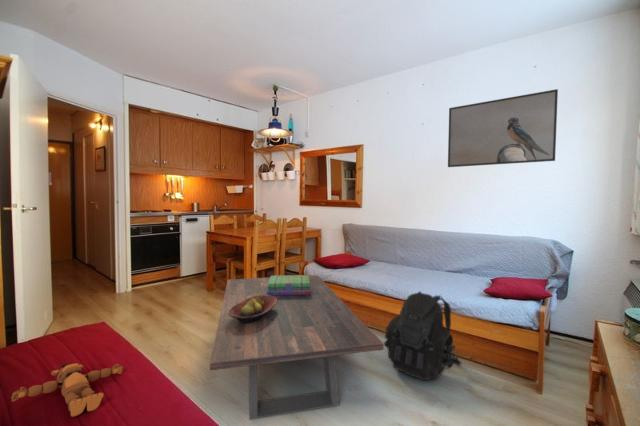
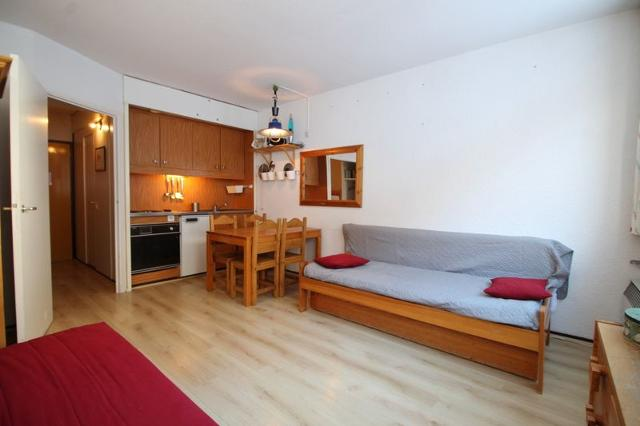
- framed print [447,88,559,168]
- coffee table [209,274,385,421]
- fruit bowl [228,295,277,324]
- teddy bear [10,362,124,417]
- backpack [383,290,462,381]
- stack of books [267,274,311,295]
